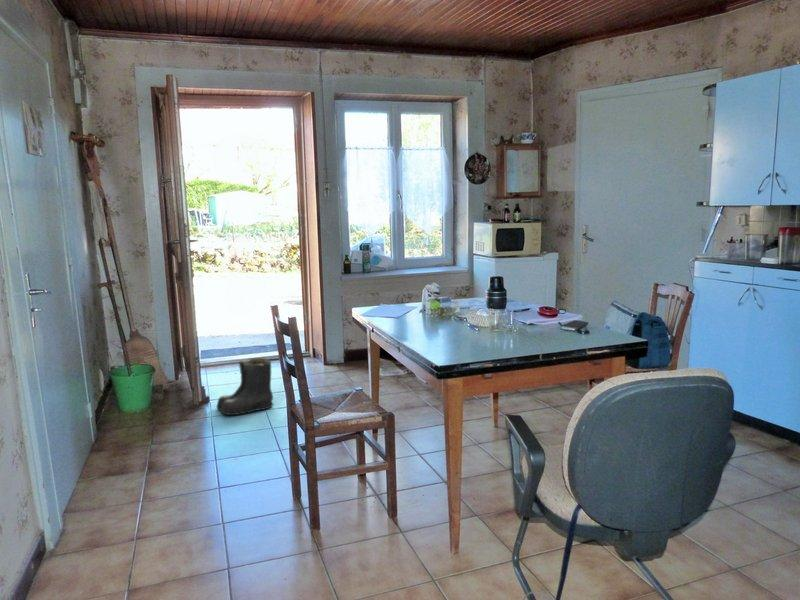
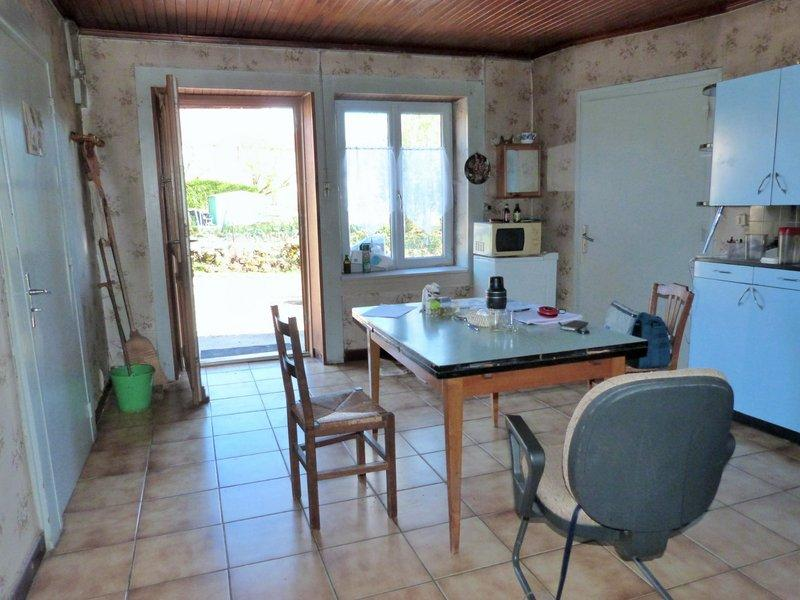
- boots [215,357,275,416]
